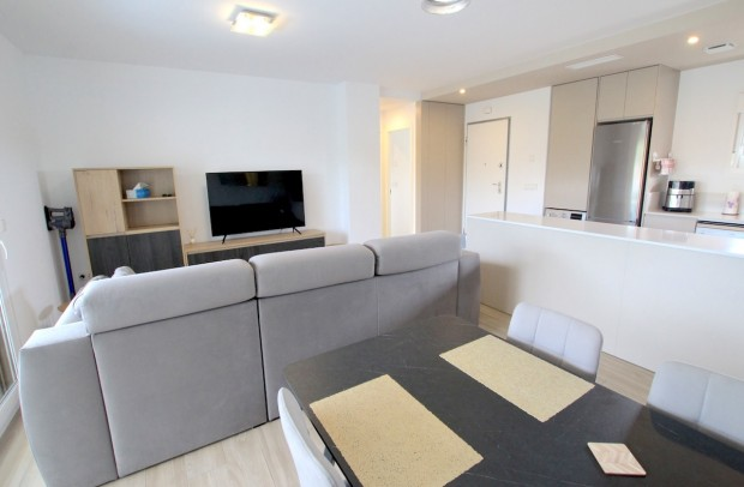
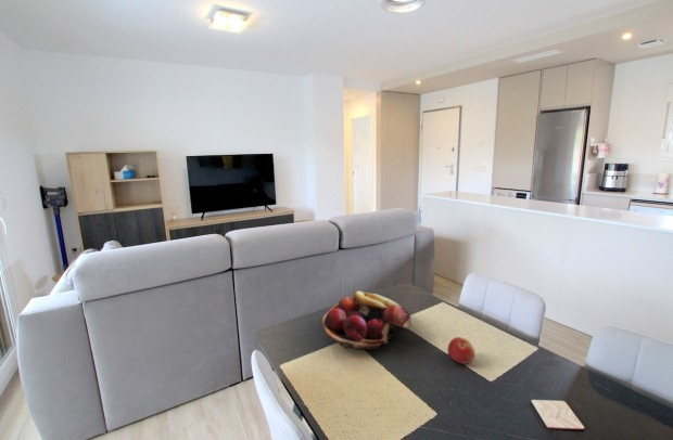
+ apple [446,336,477,365]
+ fruit basket [321,290,412,351]
